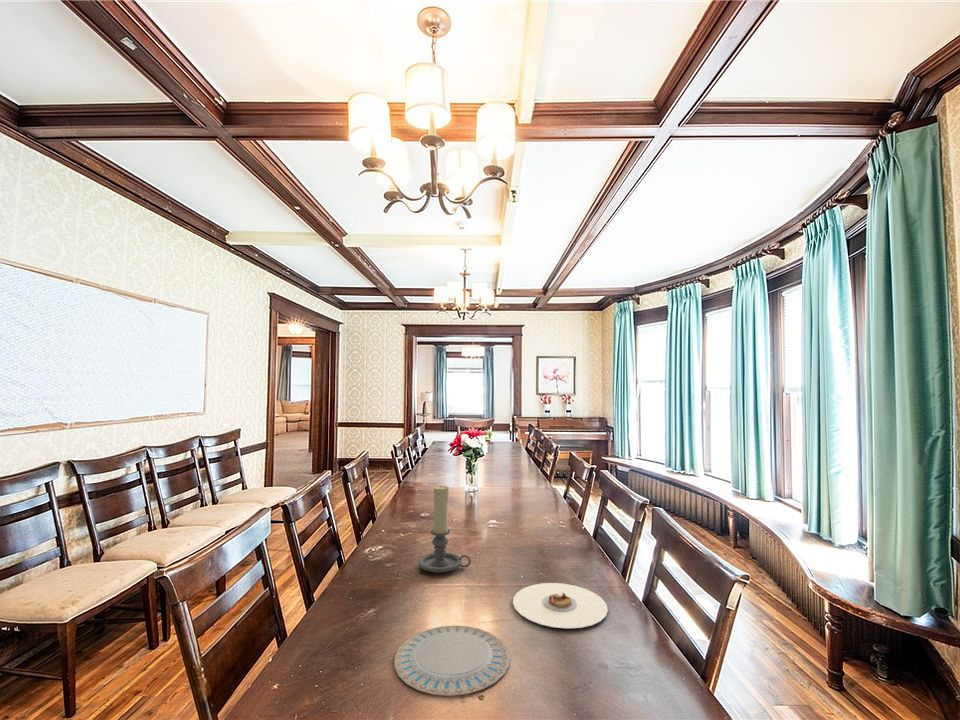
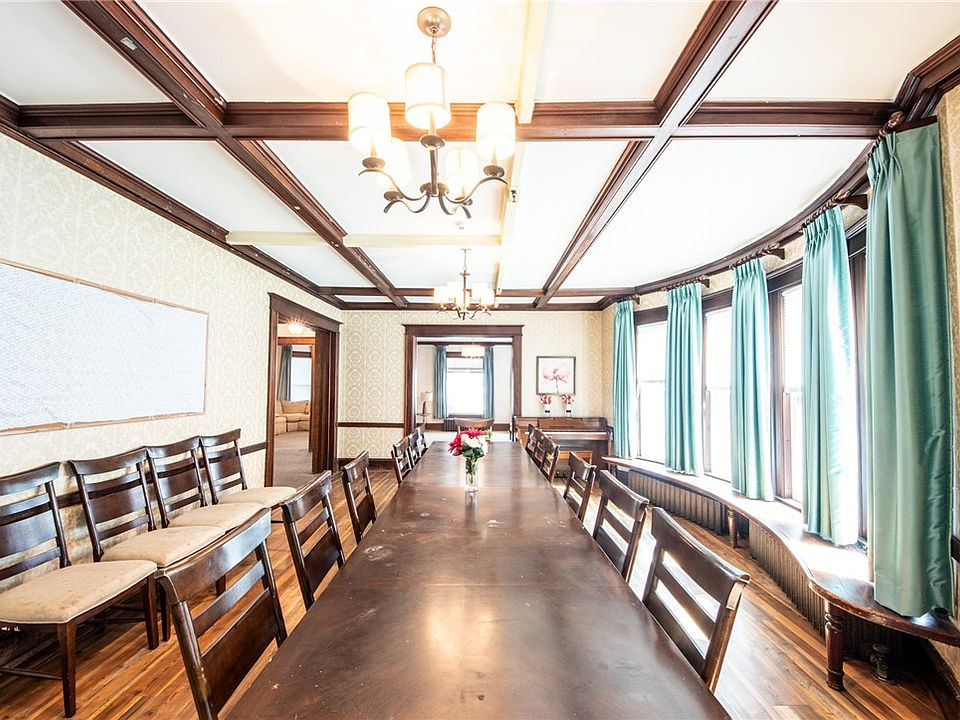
- candle holder [417,485,472,574]
- chinaware [393,624,511,697]
- plate [512,582,609,629]
